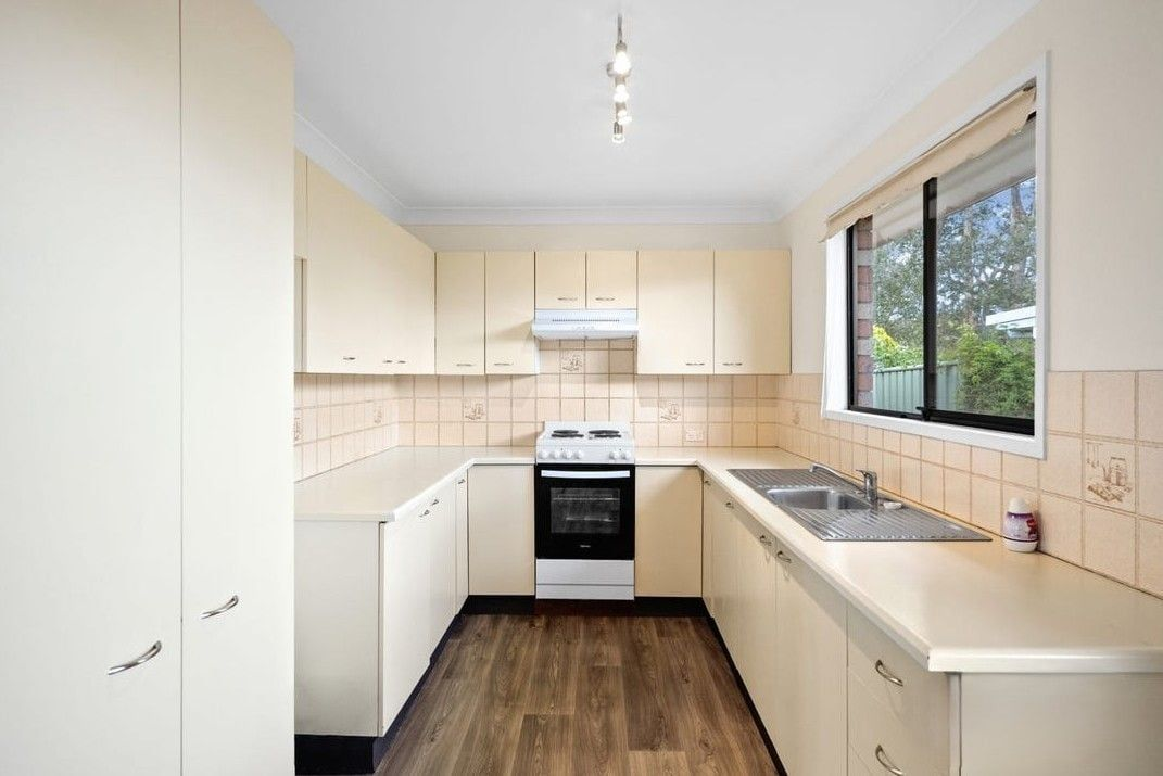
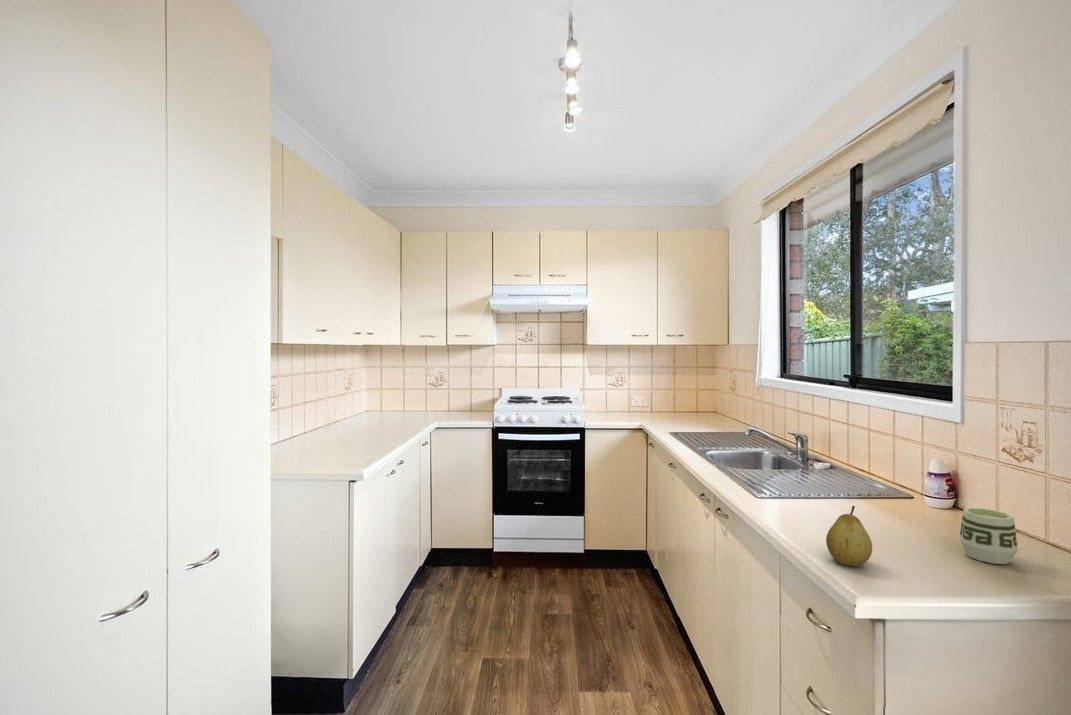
+ fruit [825,505,873,567]
+ cup [958,507,1019,565]
